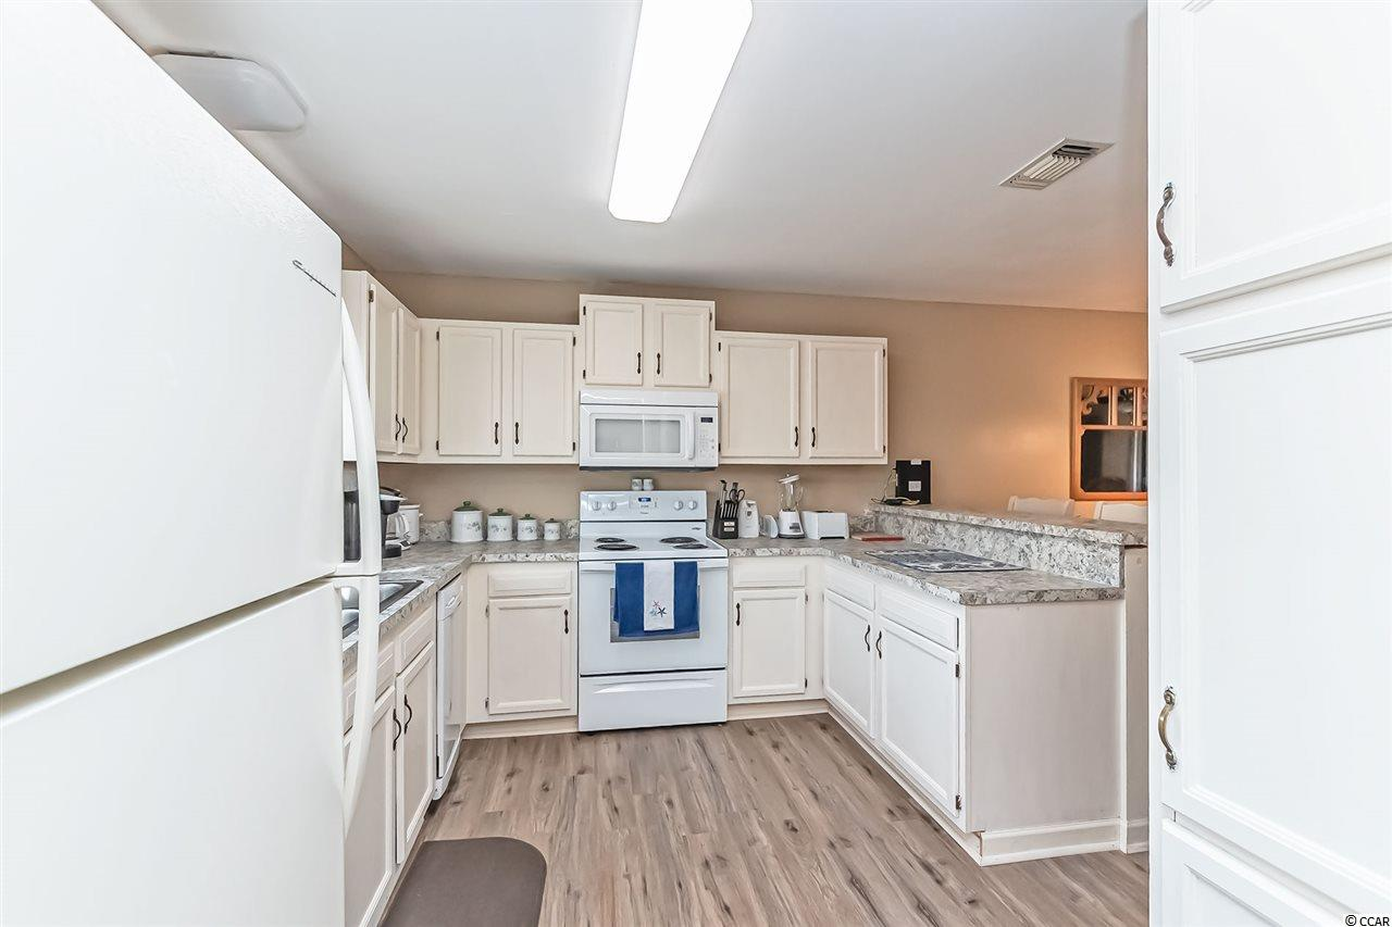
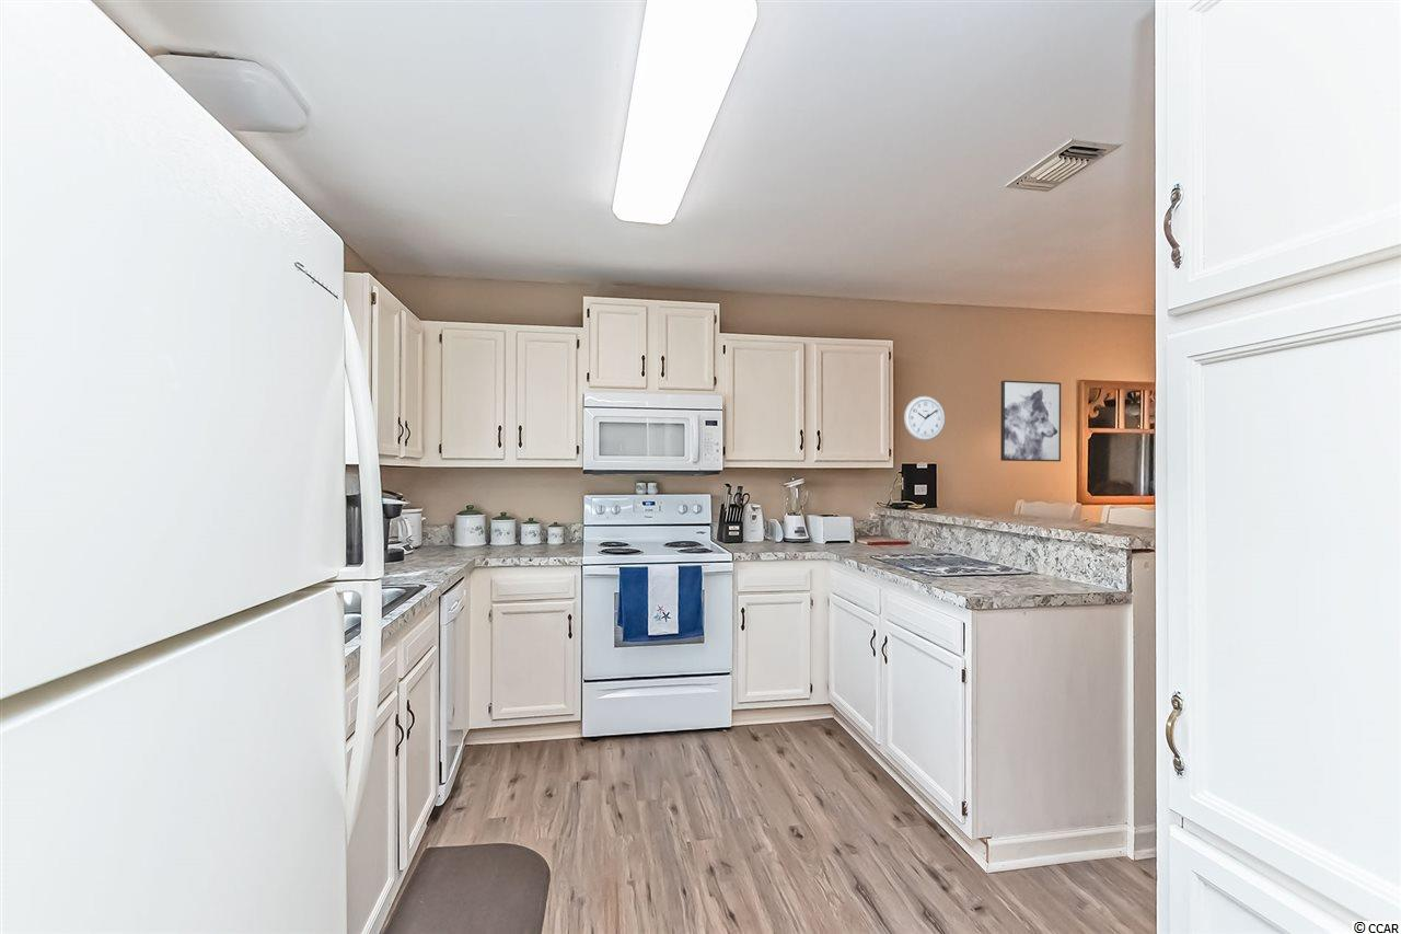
+ wall art [999,380,1062,462]
+ wall clock [903,395,946,441]
